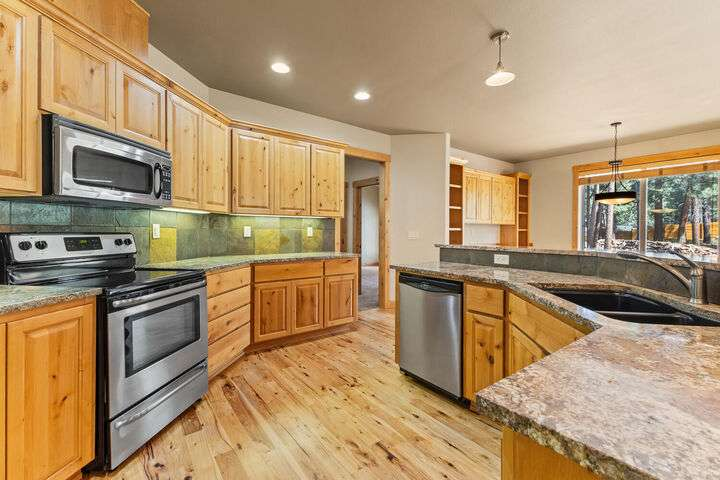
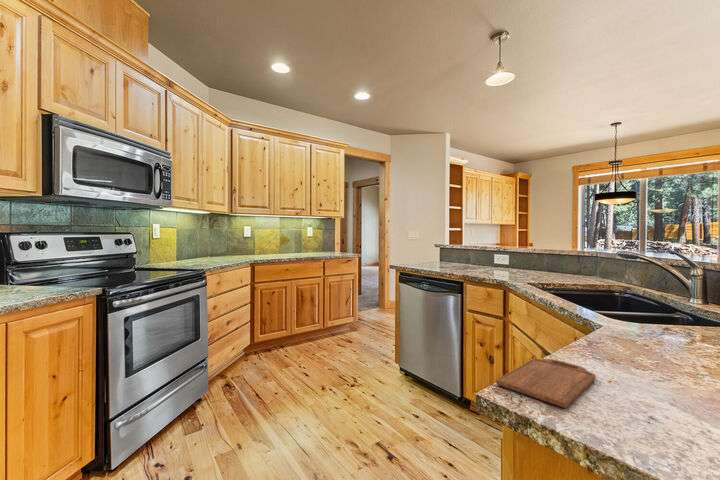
+ cutting board [495,357,597,409]
